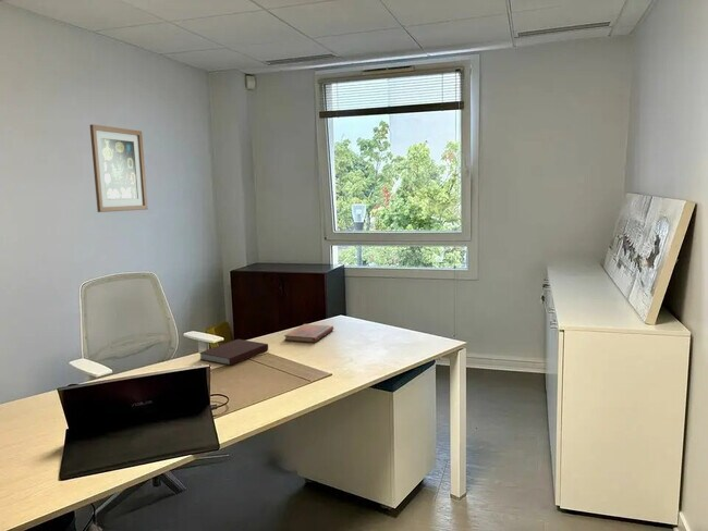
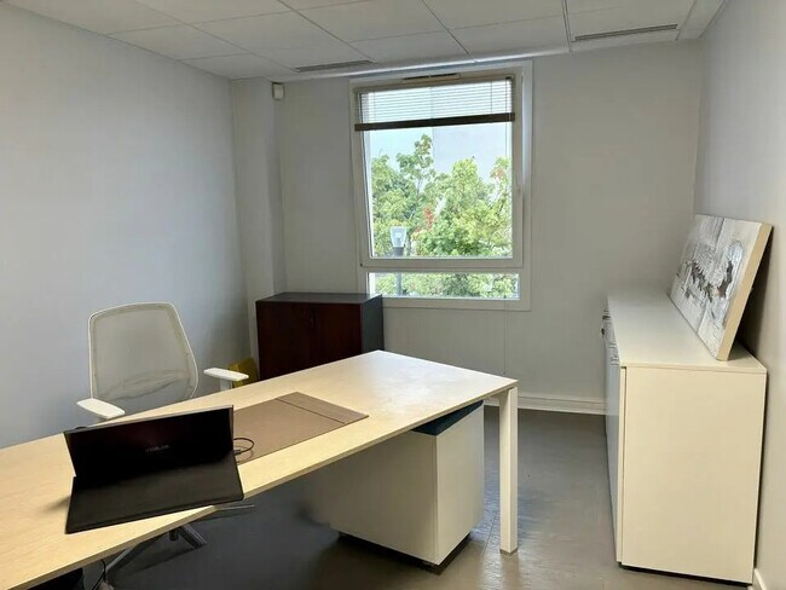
- wall art [89,123,149,213]
- diary [283,323,334,344]
- notebook [198,338,269,367]
